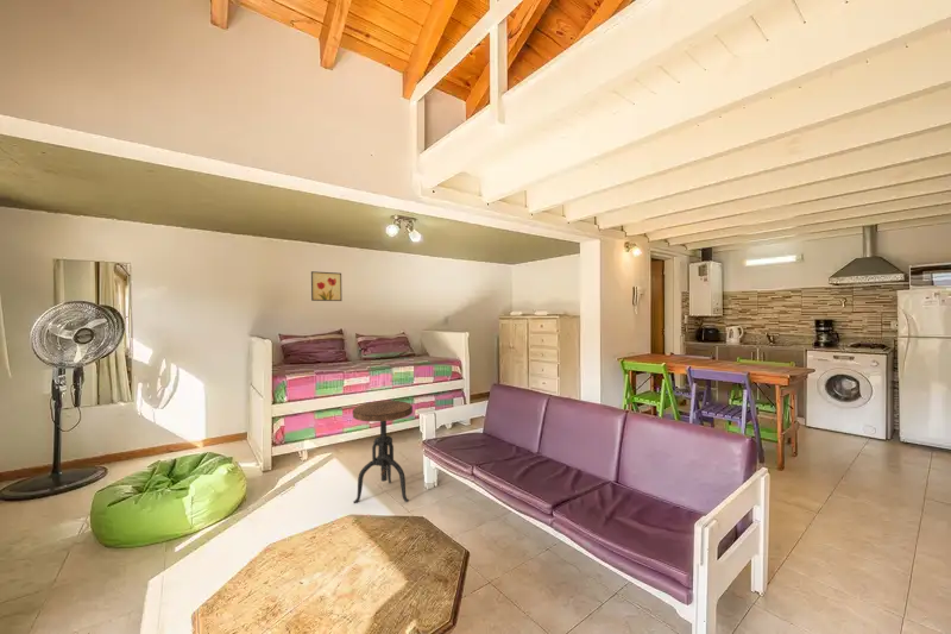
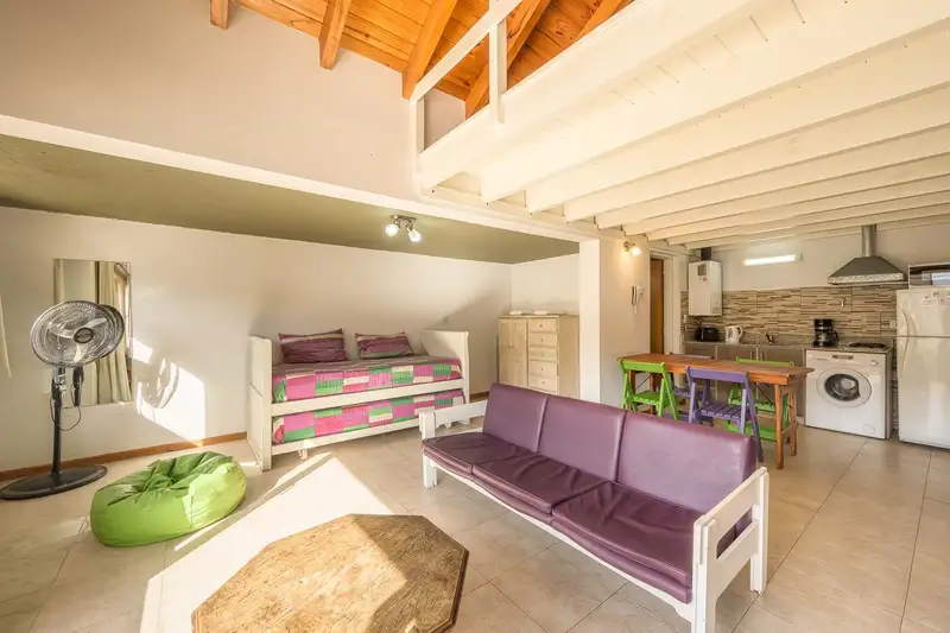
- wall art [310,270,344,302]
- side table [352,400,414,504]
